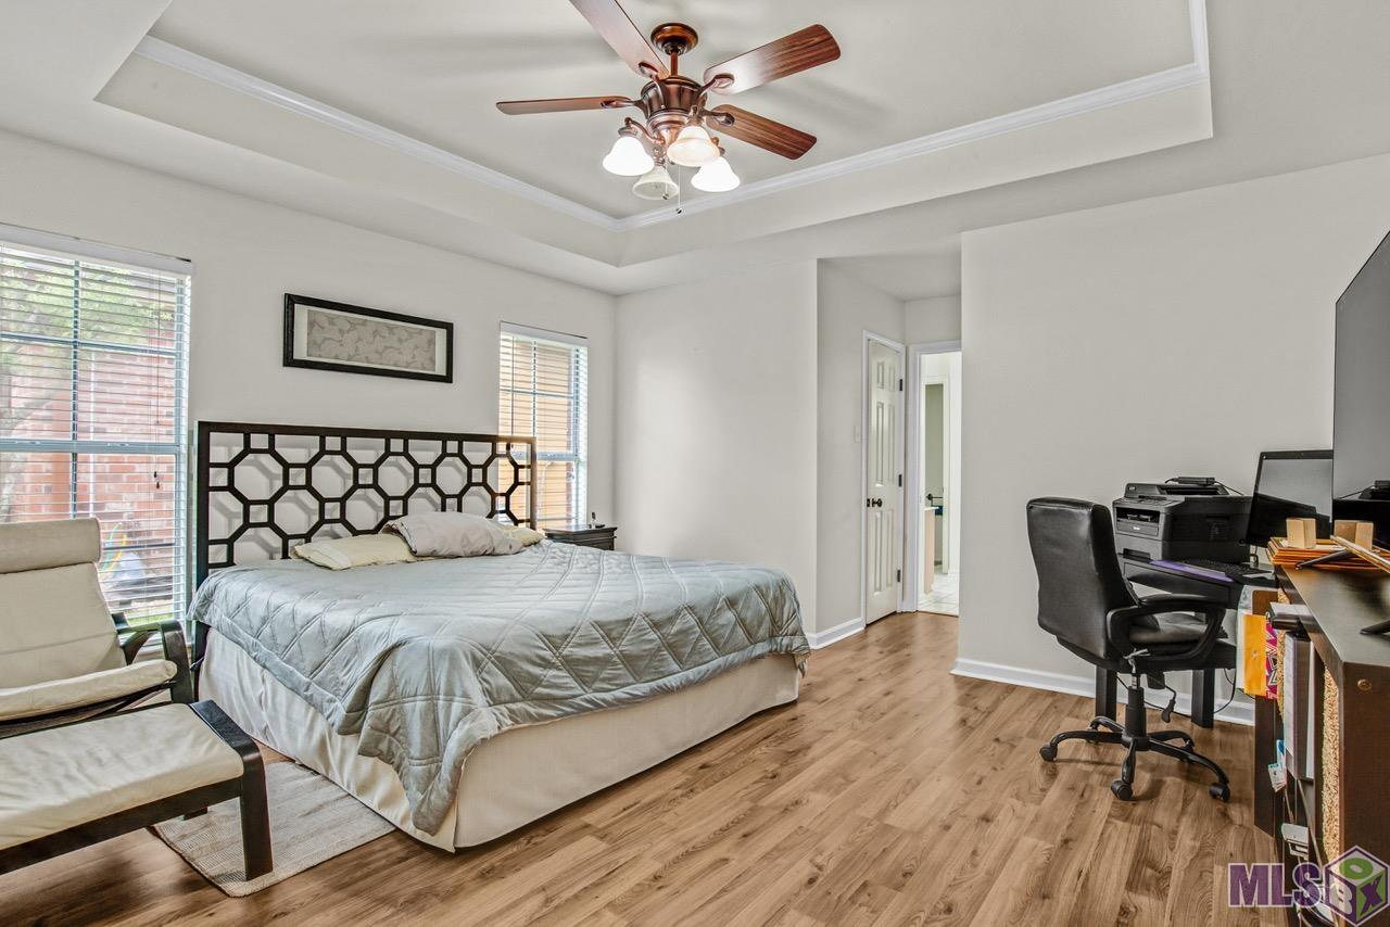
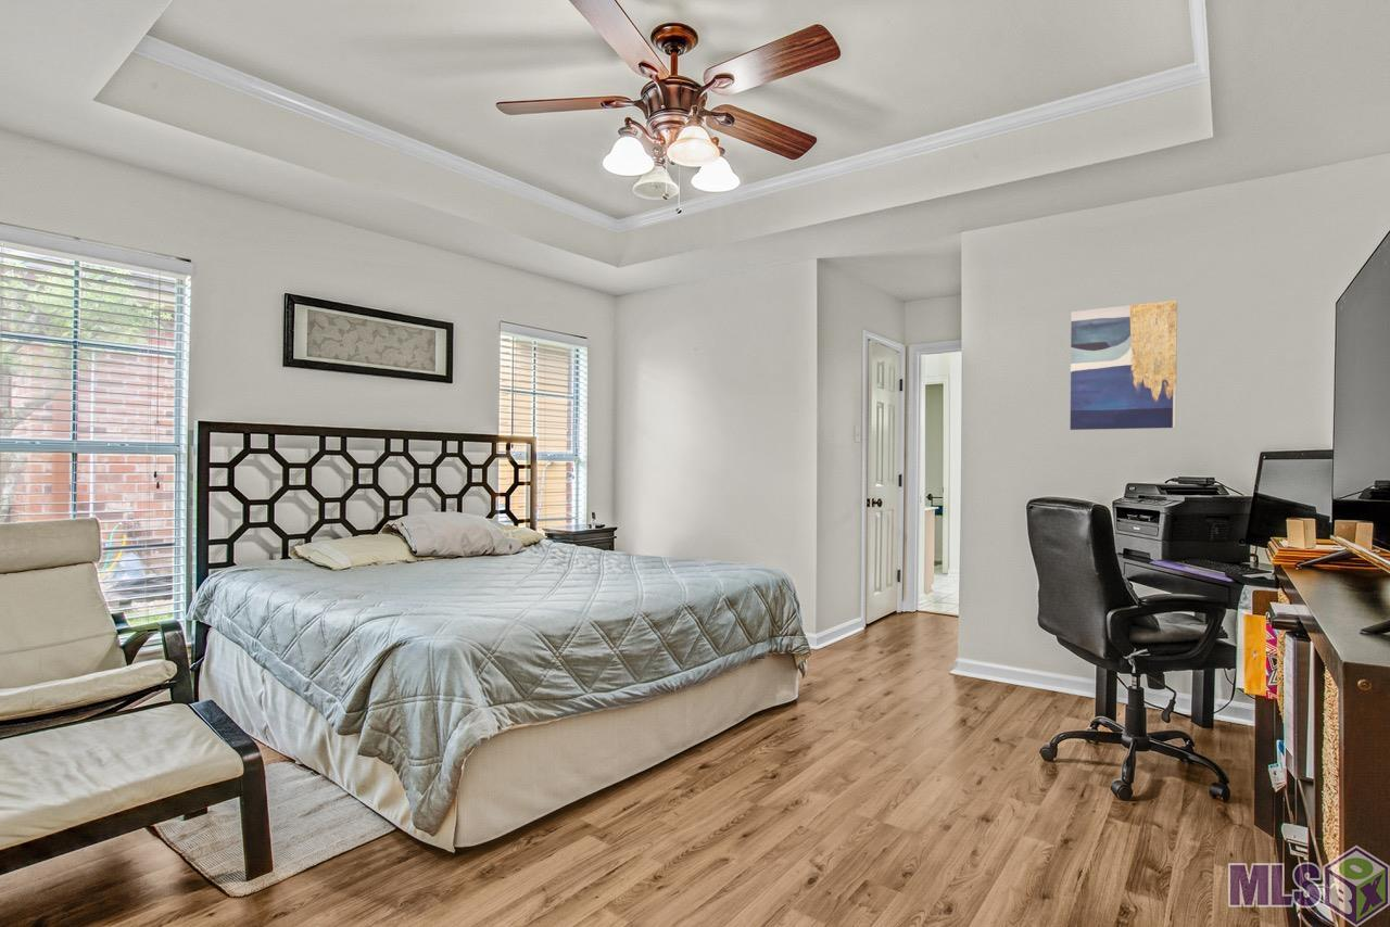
+ wall art [1070,300,1178,431]
